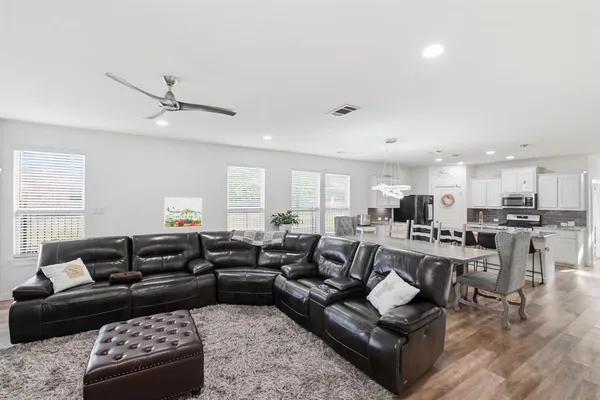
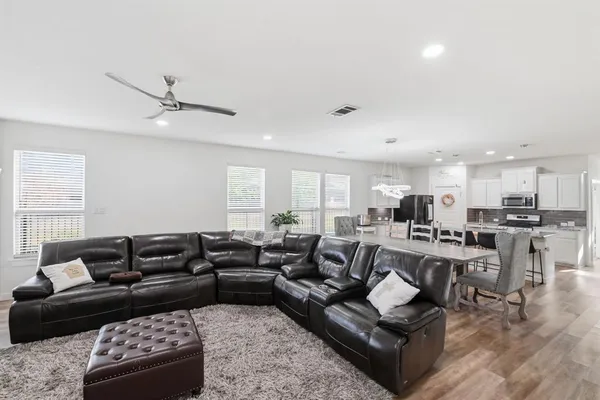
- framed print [163,196,203,229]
